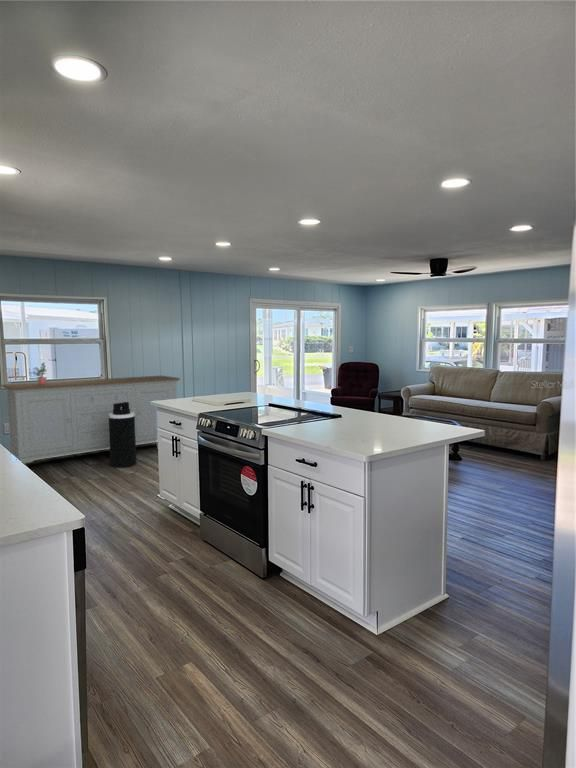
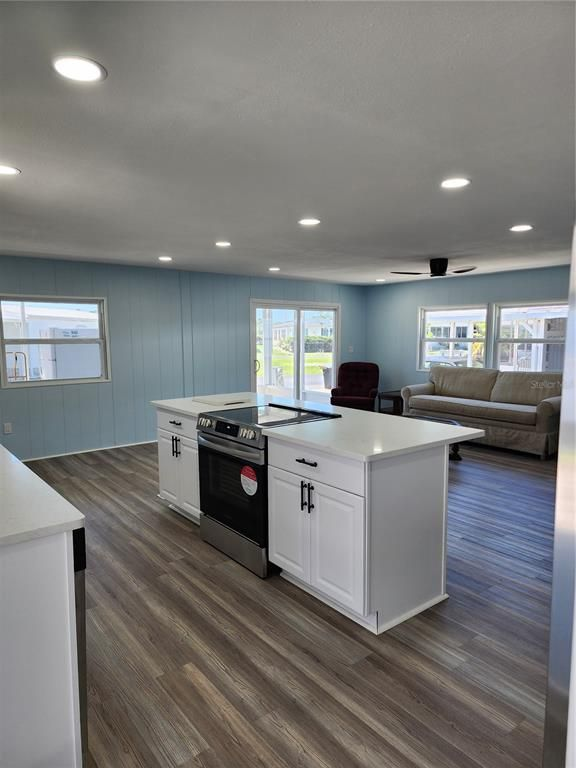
- potted plant [28,361,48,385]
- sideboard [1,375,181,465]
- trash can [108,402,137,469]
